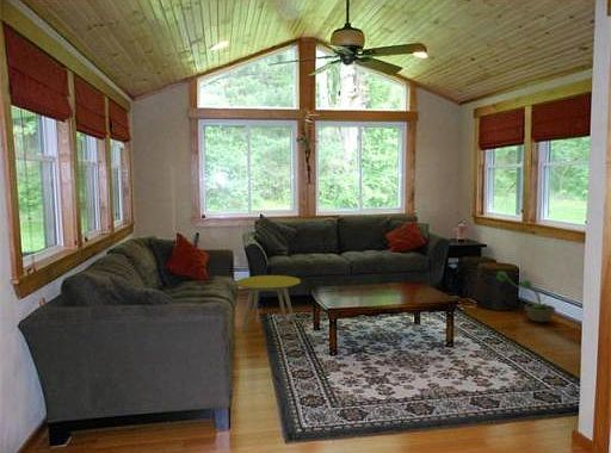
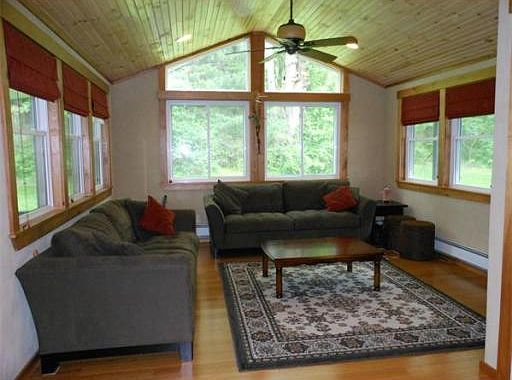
- decorative plant [495,271,557,323]
- side table [235,274,302,335]
